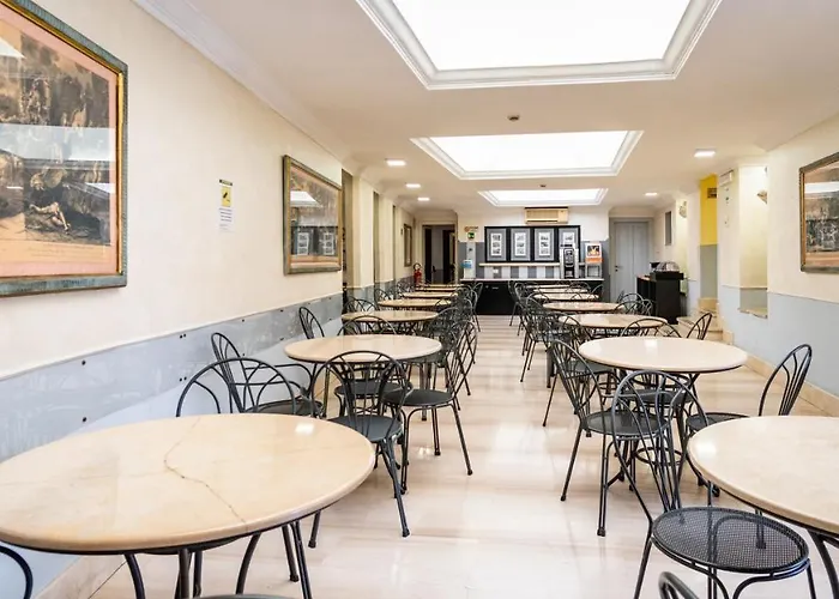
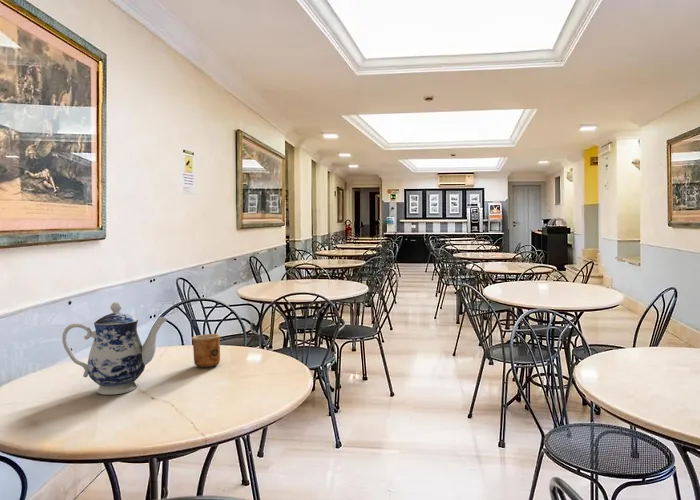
+ teapot [61,301,169,396]
+ cup [191,333,221,368]
